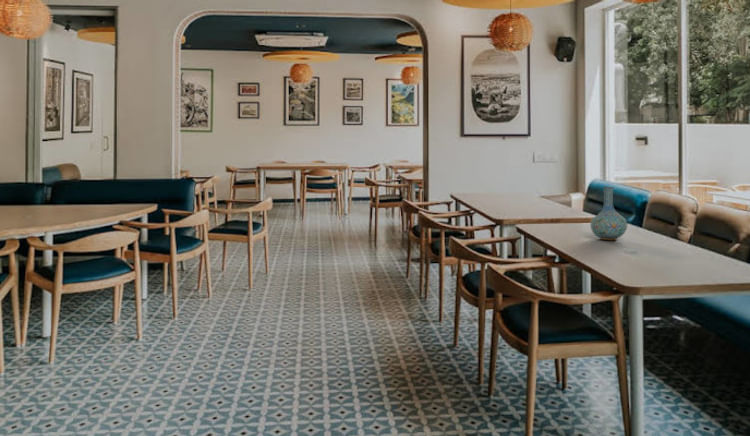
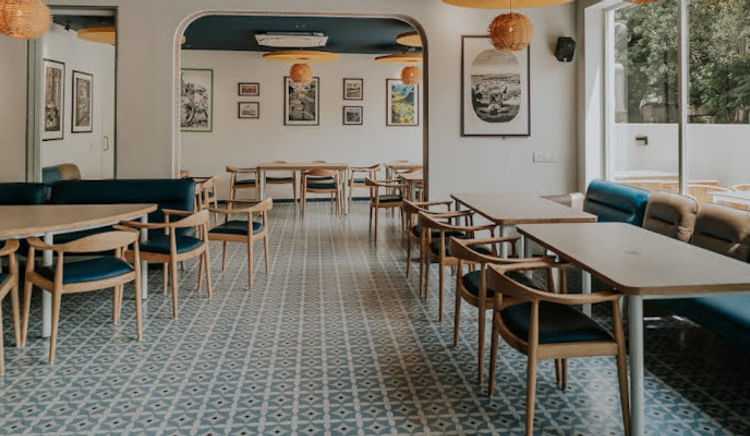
- vase [589,186,628,241]
